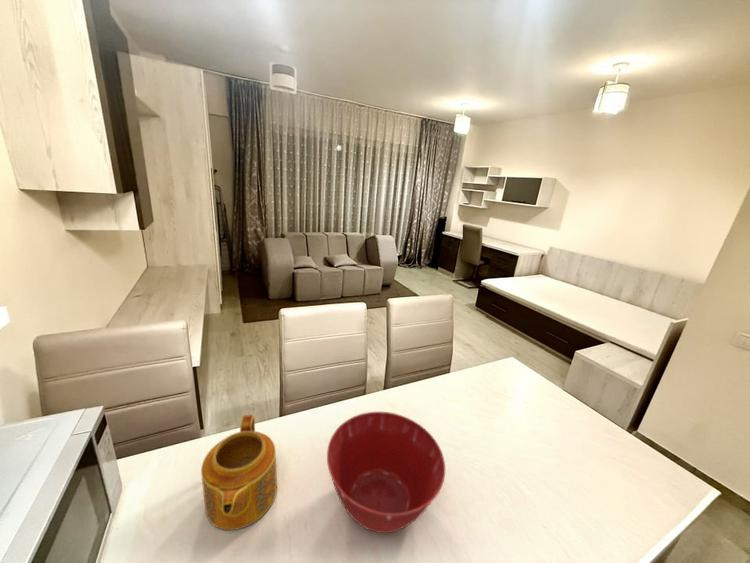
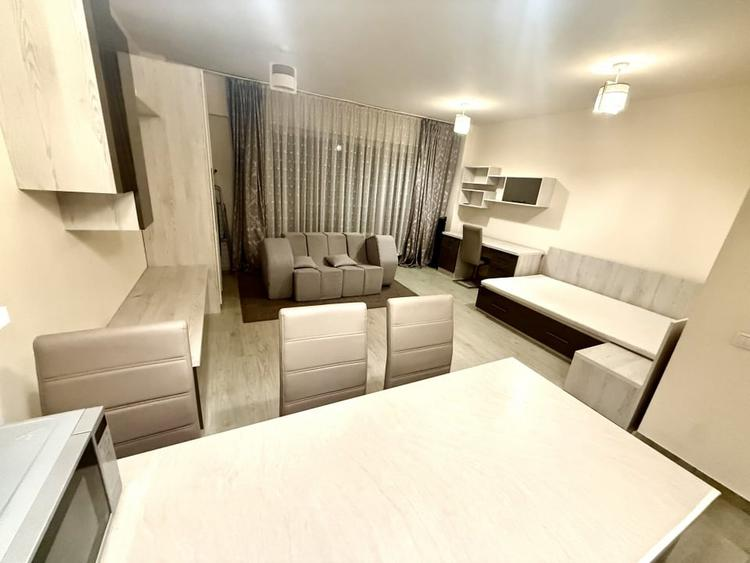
- teapot [200,414,278,531]
- mixing bowl [326,411,446,534]
